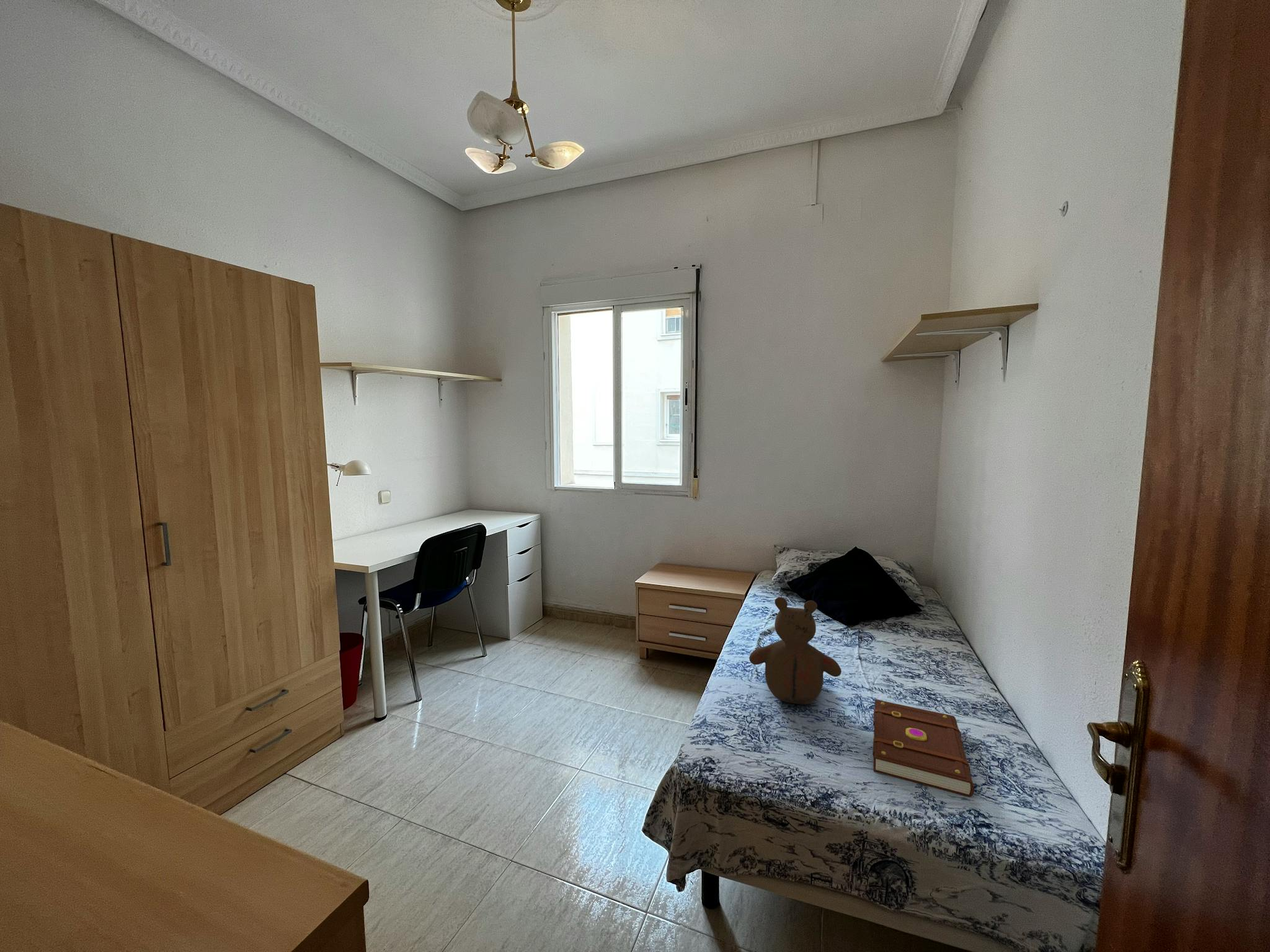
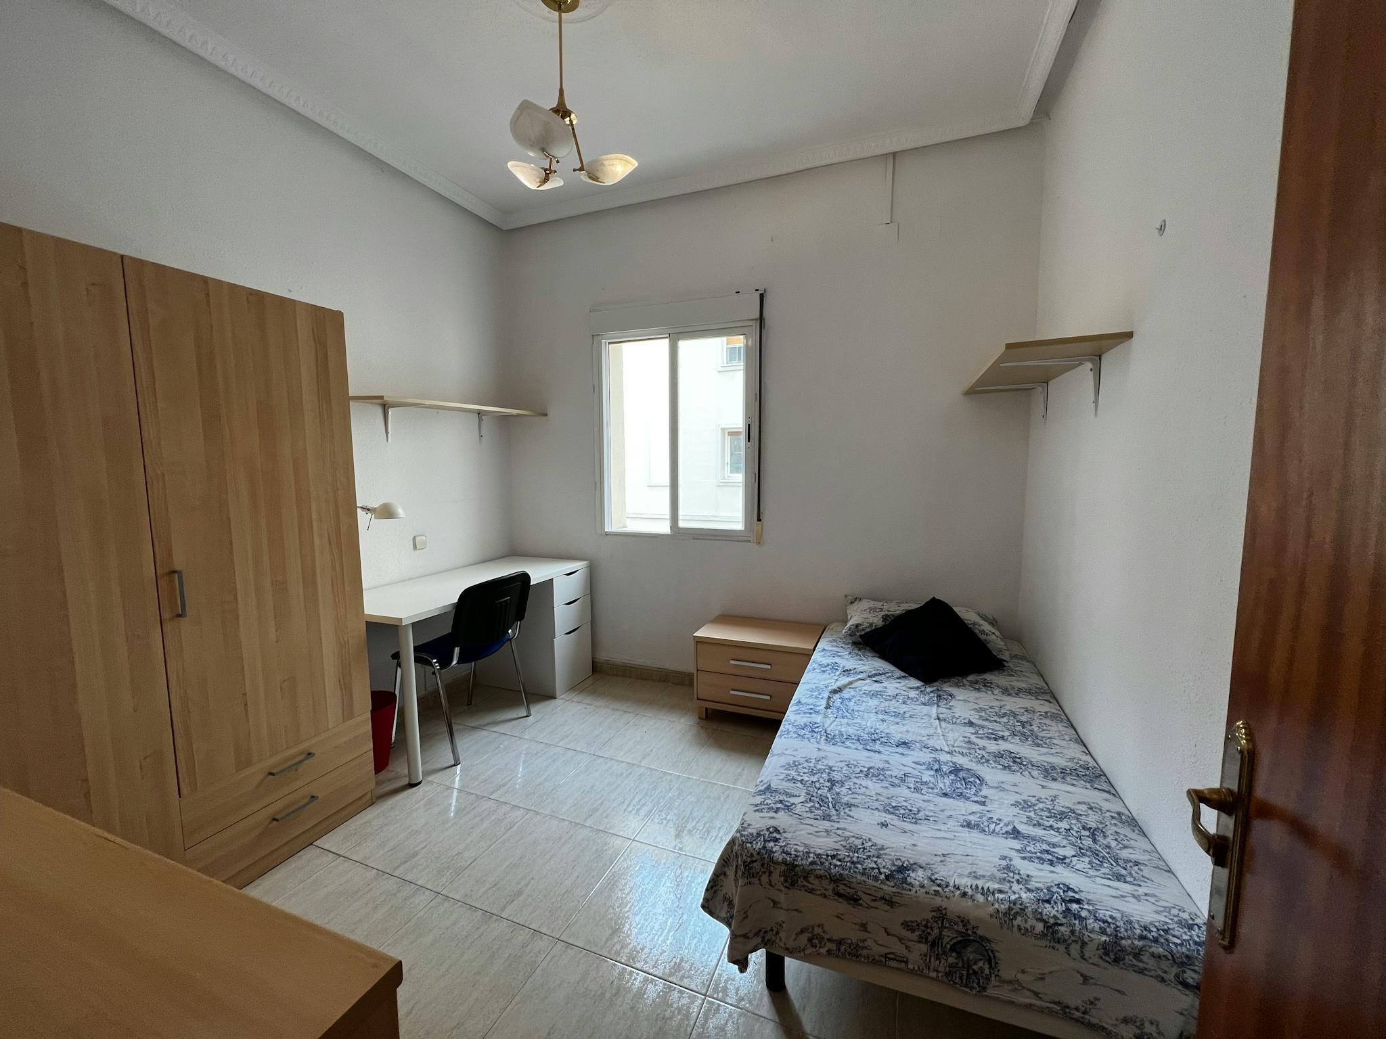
- book [873,699,975,798]
- teddy bear [748,597,842,705]
